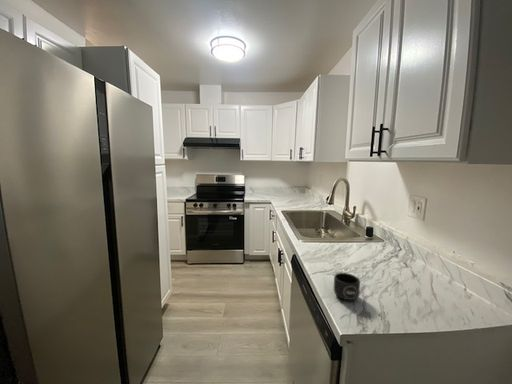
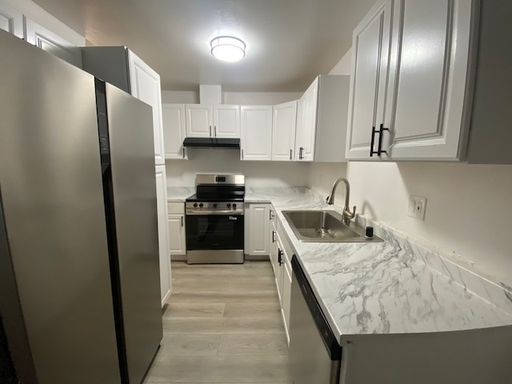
- mug [333,271,361,301]
